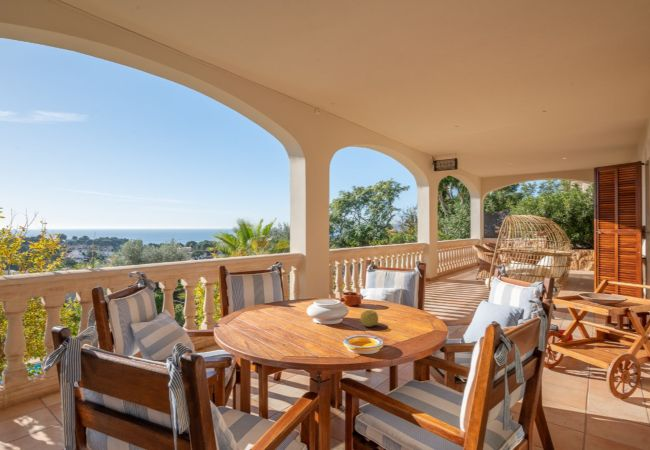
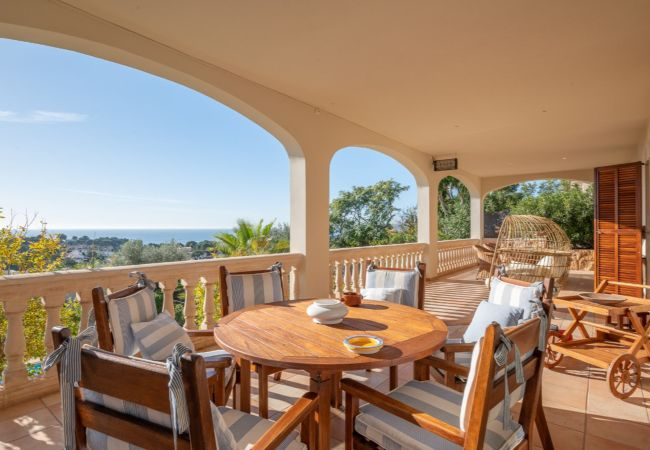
- fruit [359,309,379,328]
